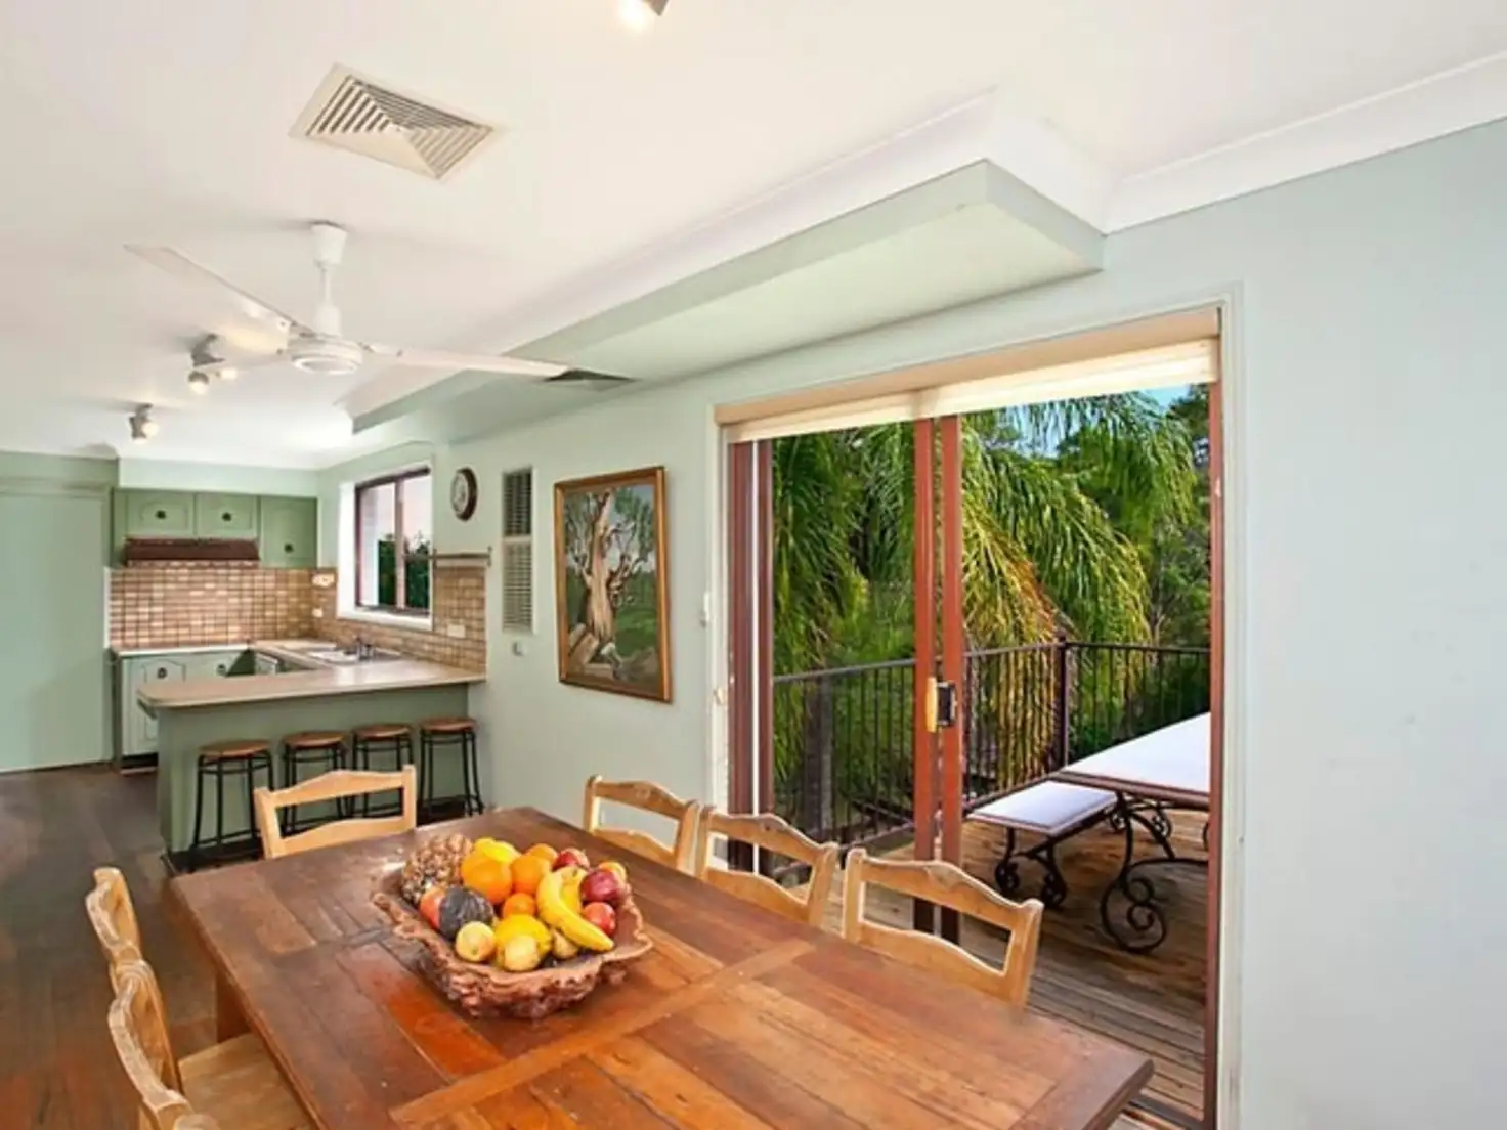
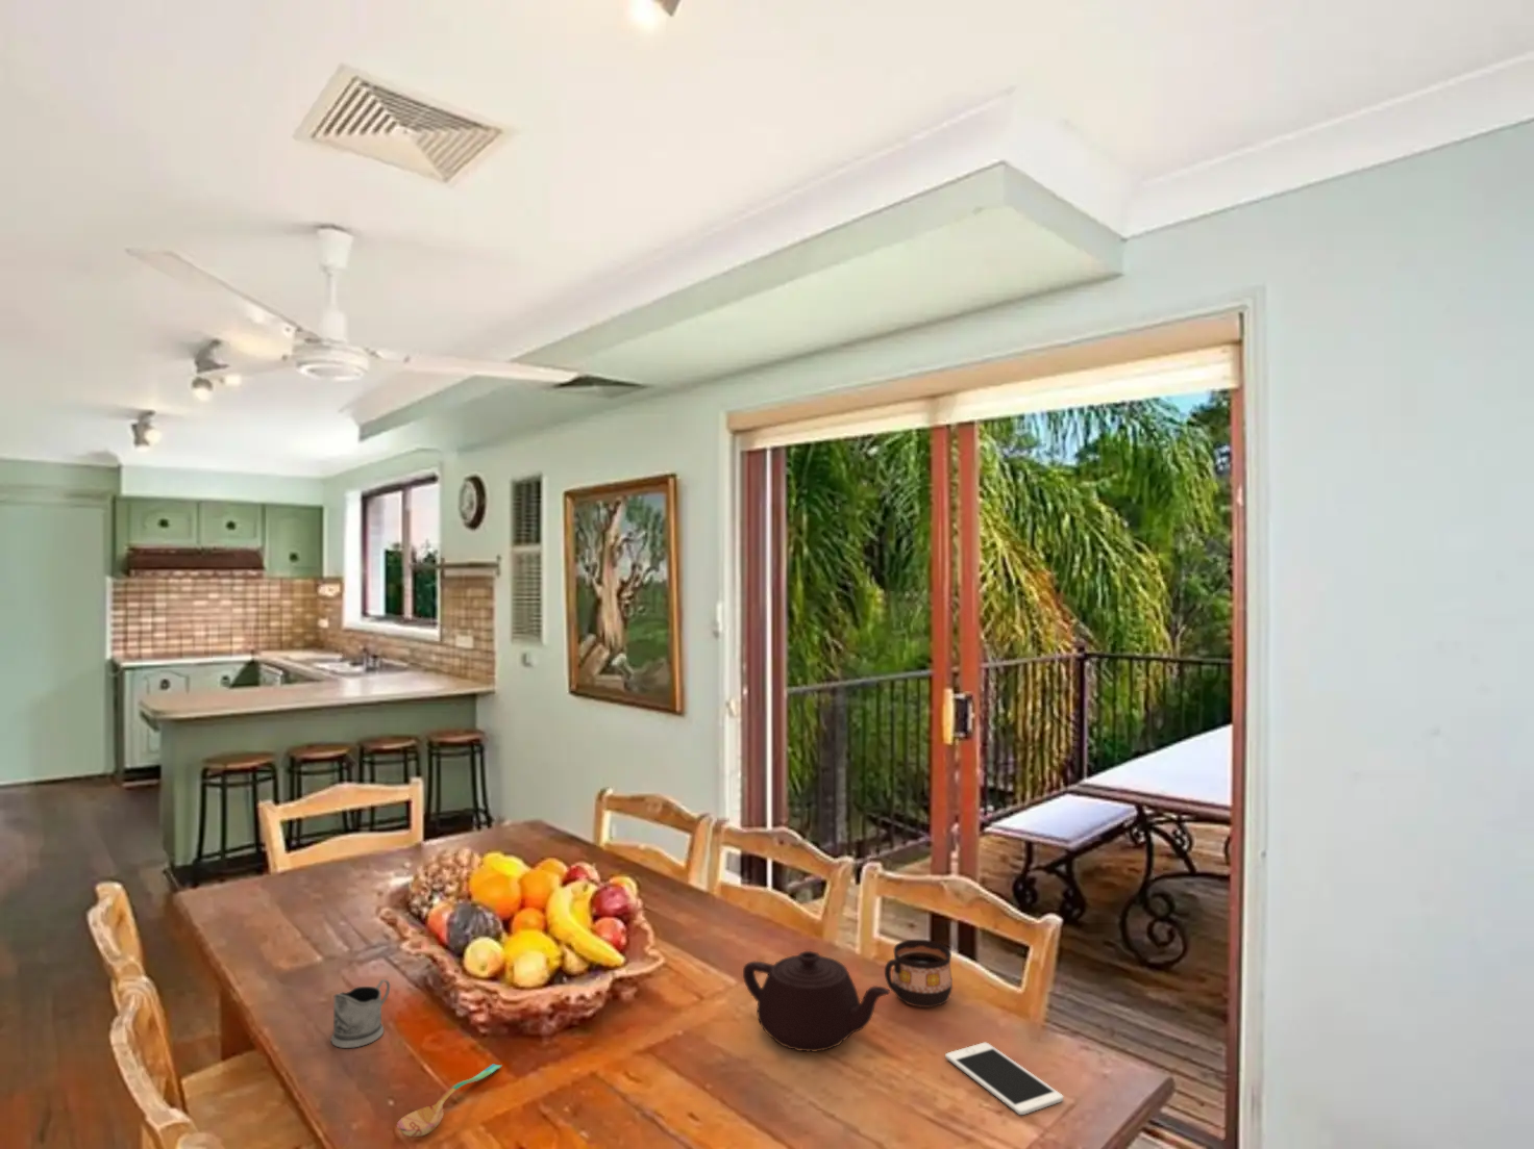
+ teapot [742,950,891,1054]
+ cup [884,939,953,1009]
+ tea glass holder [330,979,391,1049]
+ soupspoon [396,1062,504,1138]
+ cell phone [945,1042,1064,1115]
